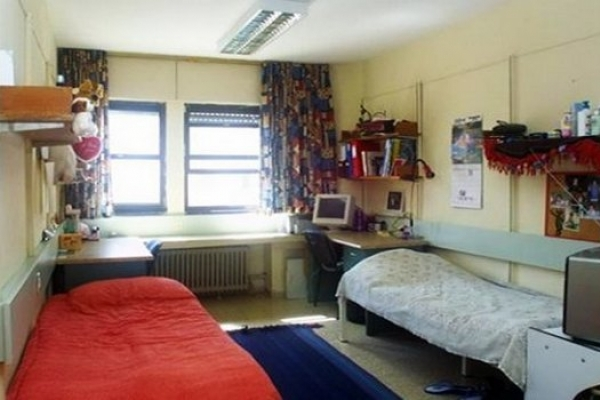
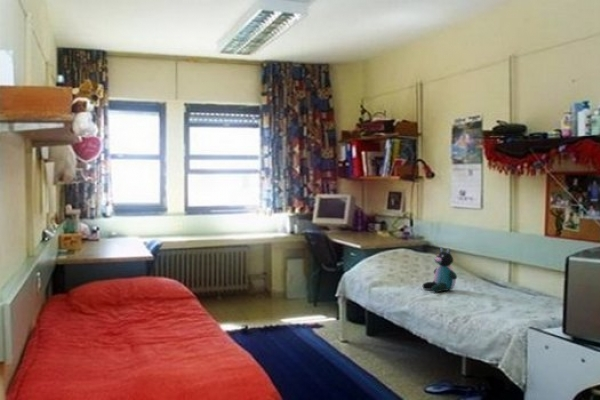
+ stuffed toy [422,246,458,293]
